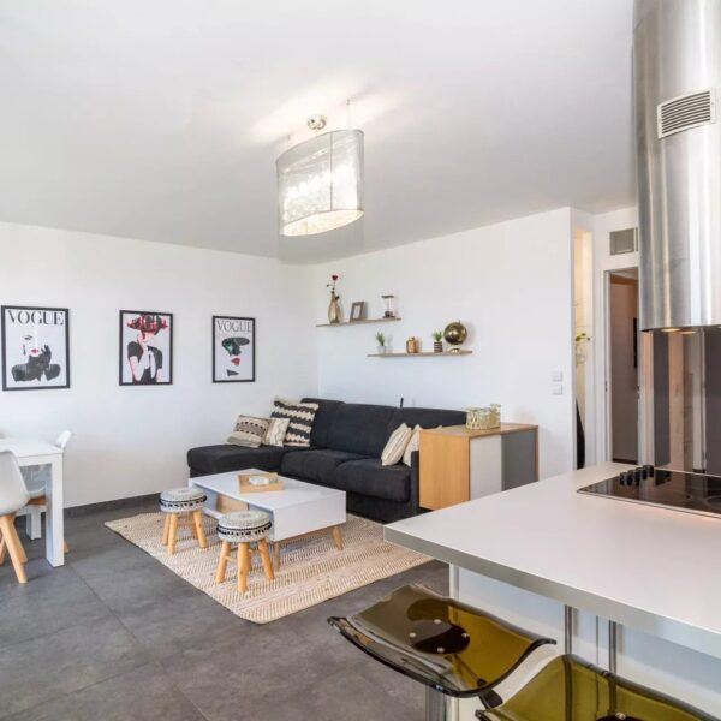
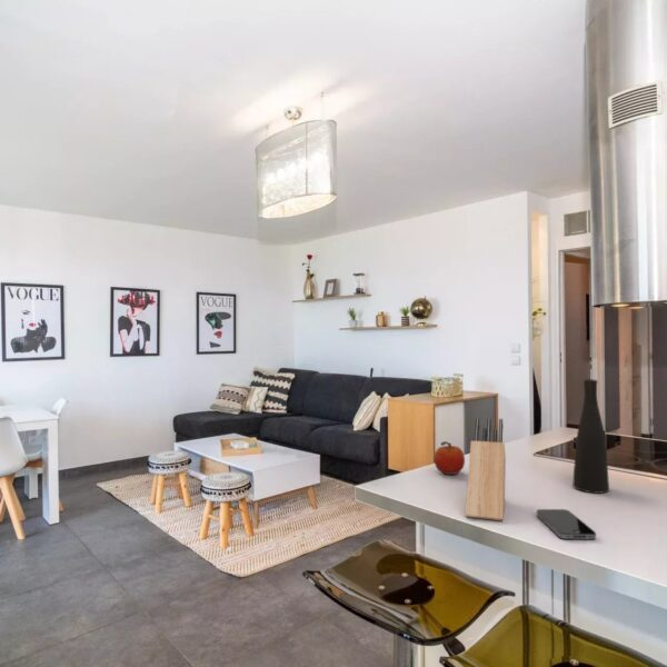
+ knife block [464,417,507,522]
+ vase [571,378,610,495]
+ fruit [432,440,466,476]
+ smartphone [536,508,597,540]
